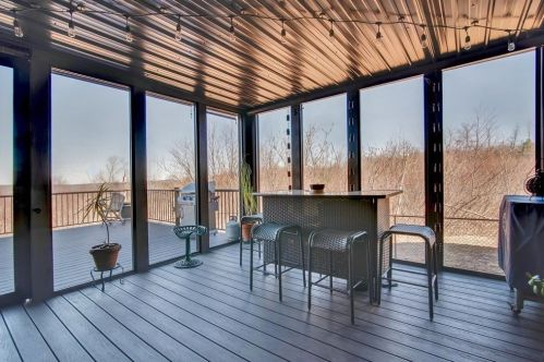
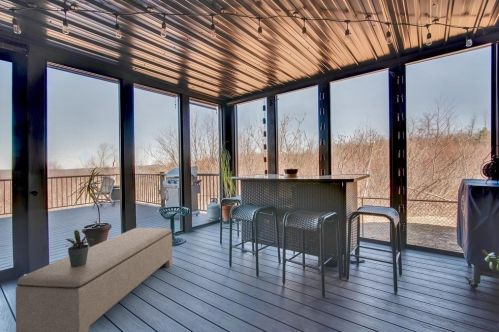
+ potted plant [65,229,95,267]
+ bench [15,227,173,332]
